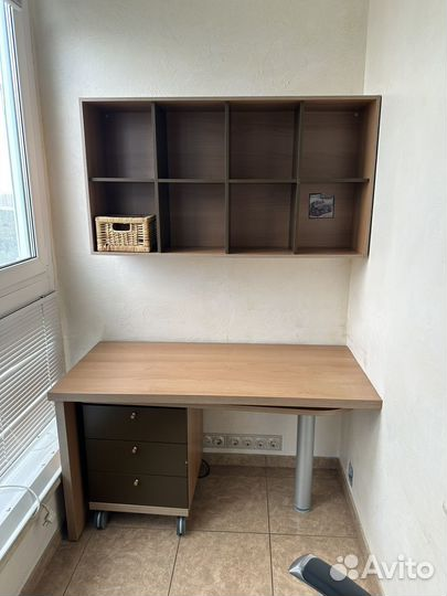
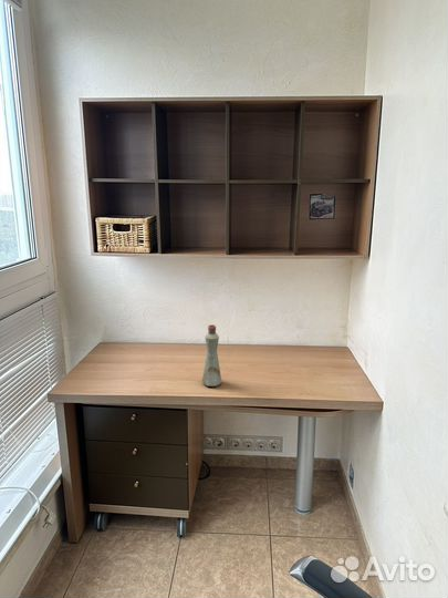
+ bottle [201,323,222,388]
